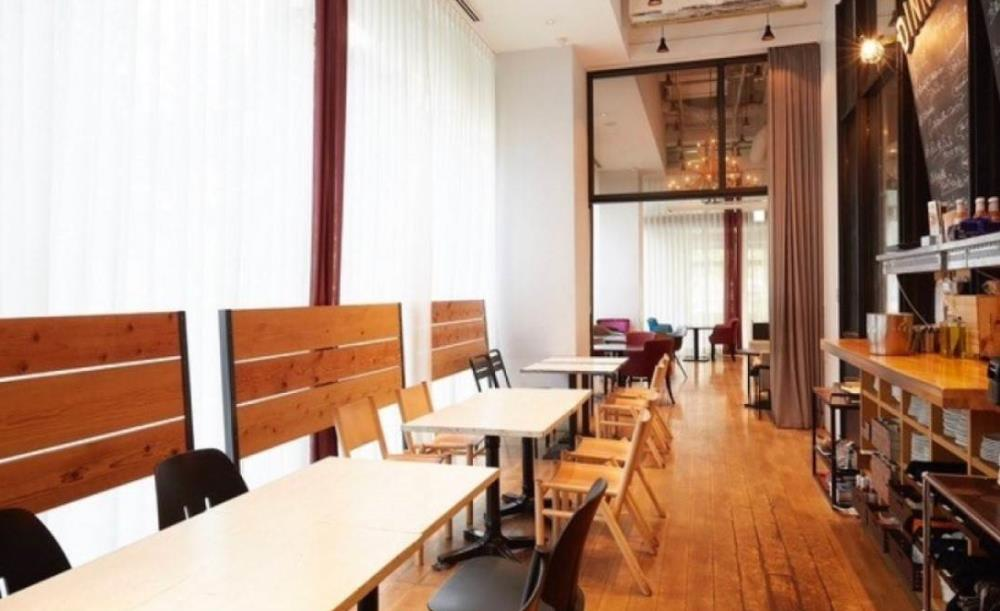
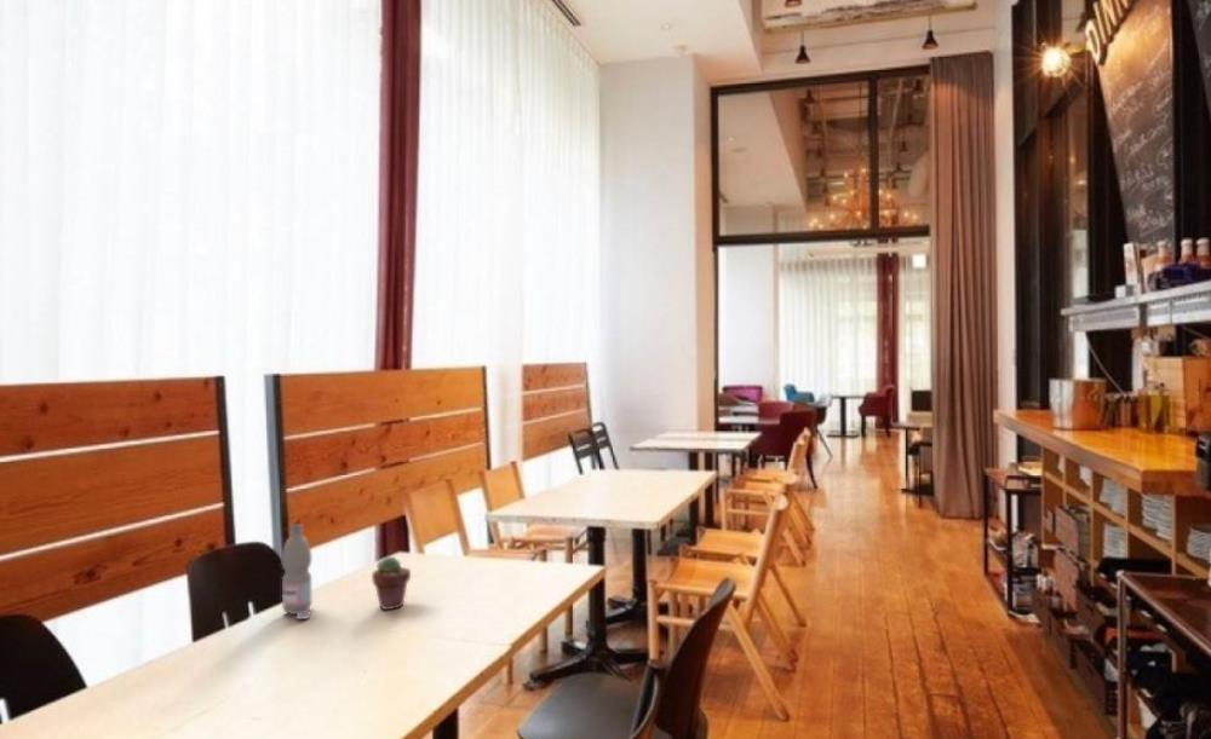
+ potted succulent [371,555,412,611]
+ water bottle [281,523,312,620]
